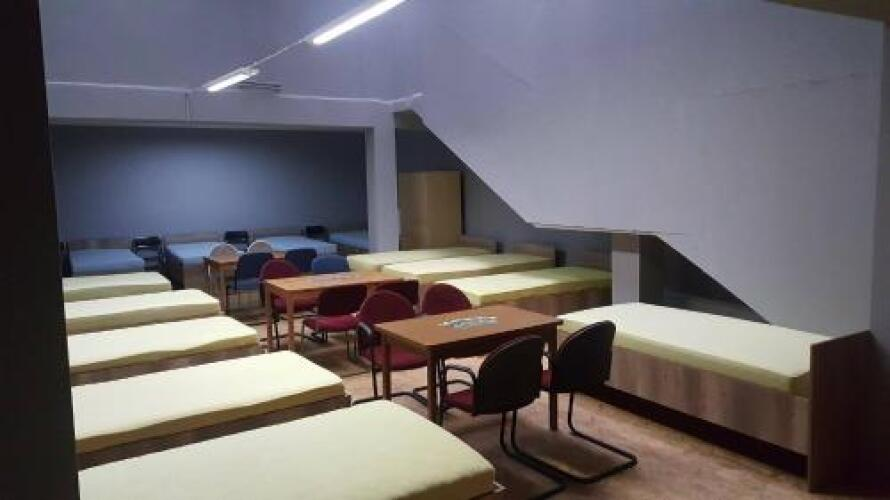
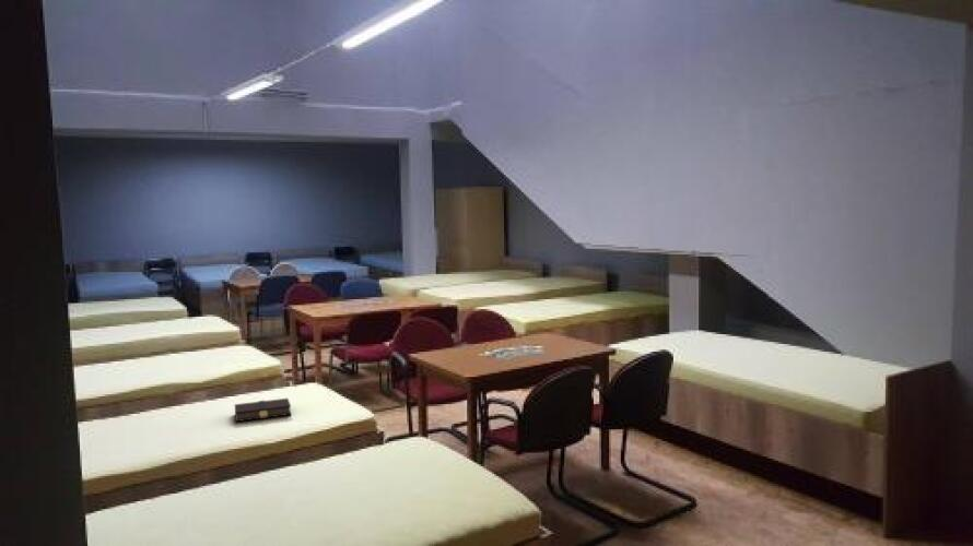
+ book [234,397,292,423]
